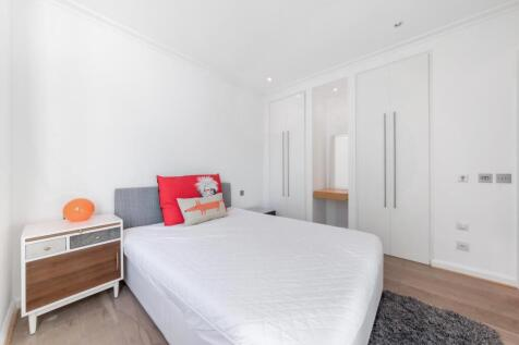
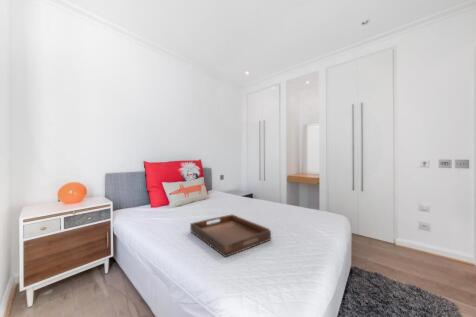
+ serving tray [189,213,272,258]
